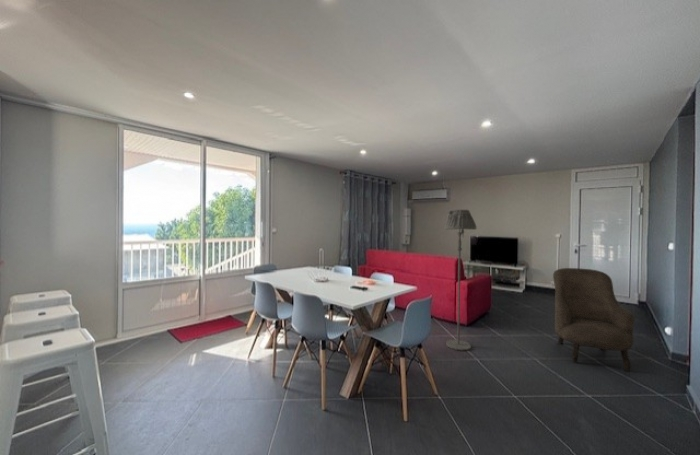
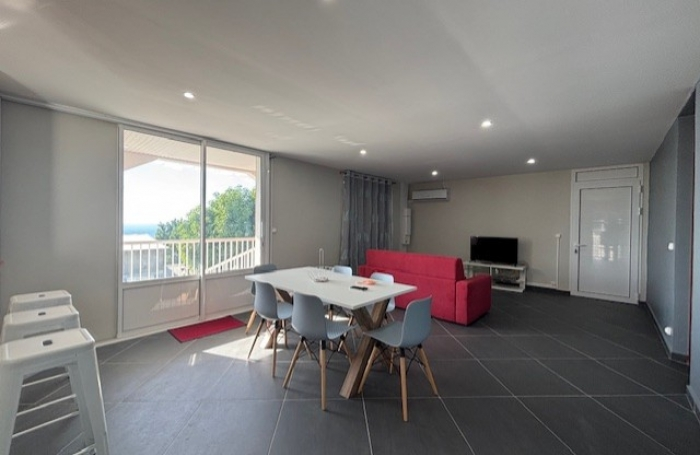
- armchair [552,267,635,372]
- floor lamp [443,209,478,352]
